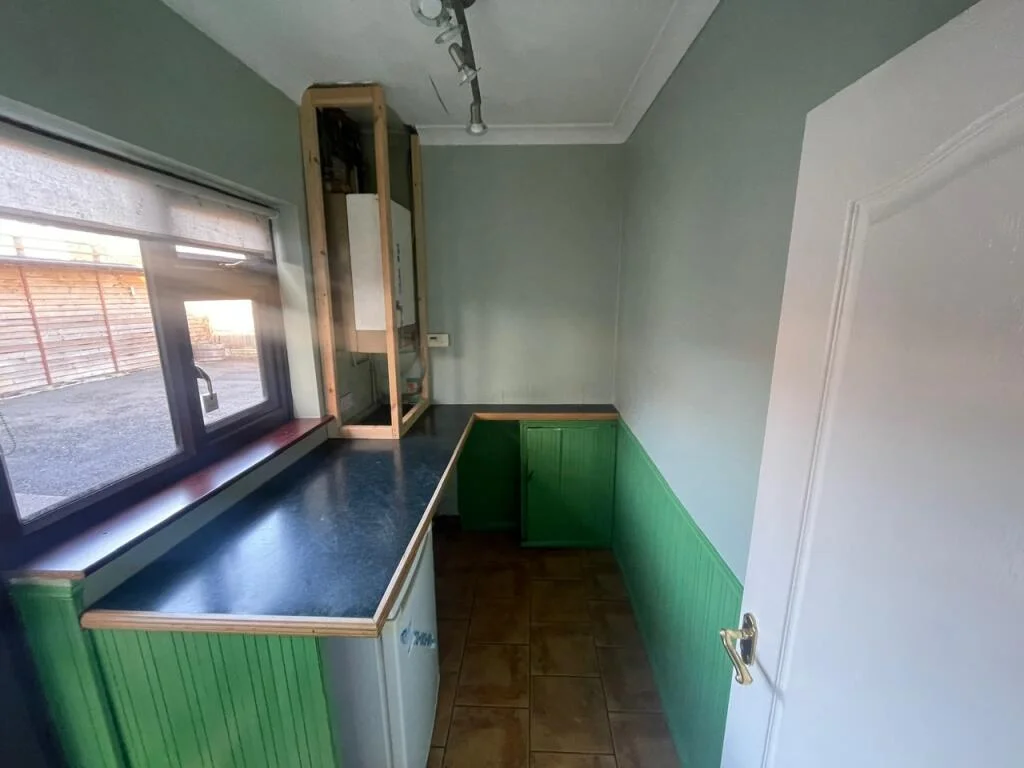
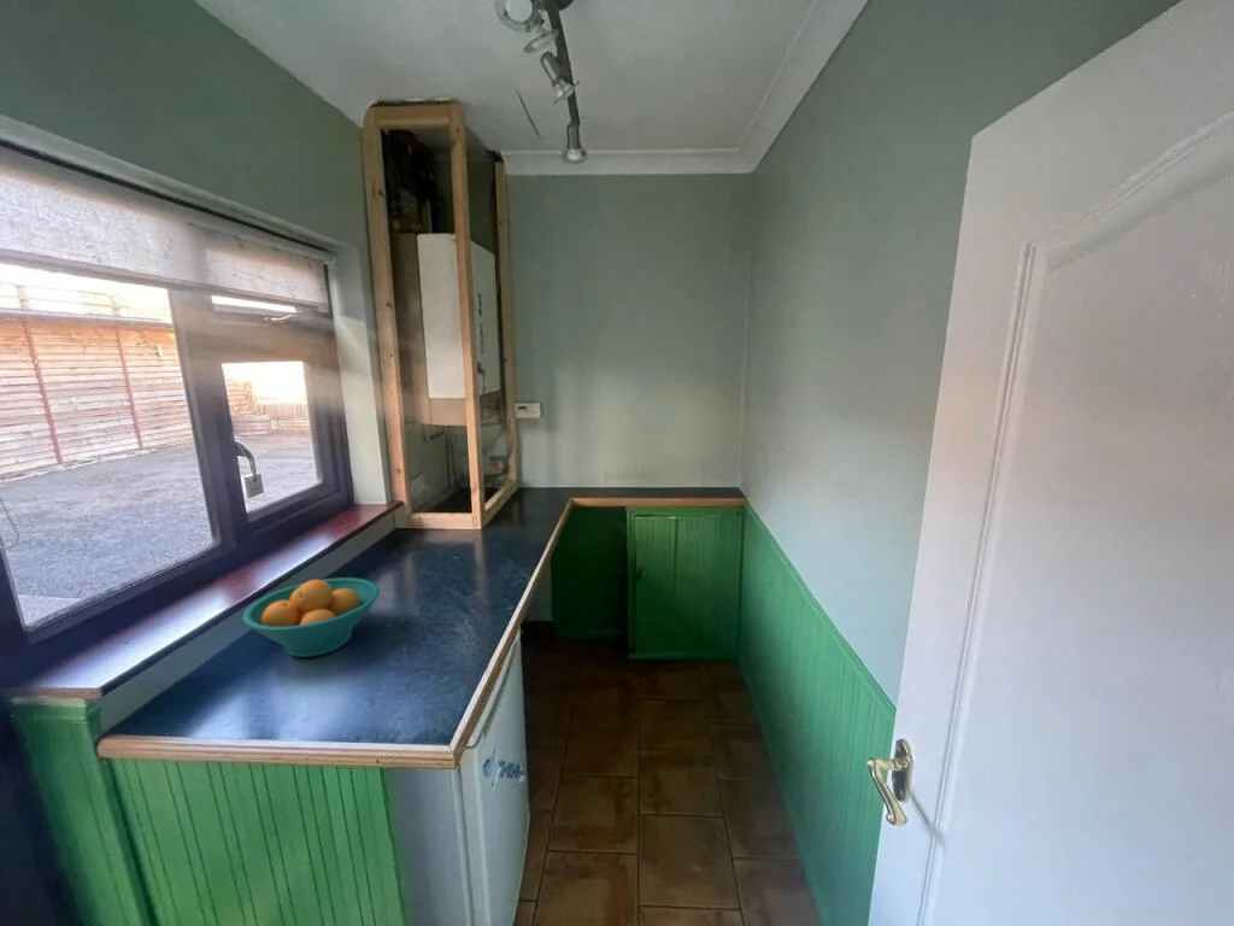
+ fruit bowl [241,576,381,658]
